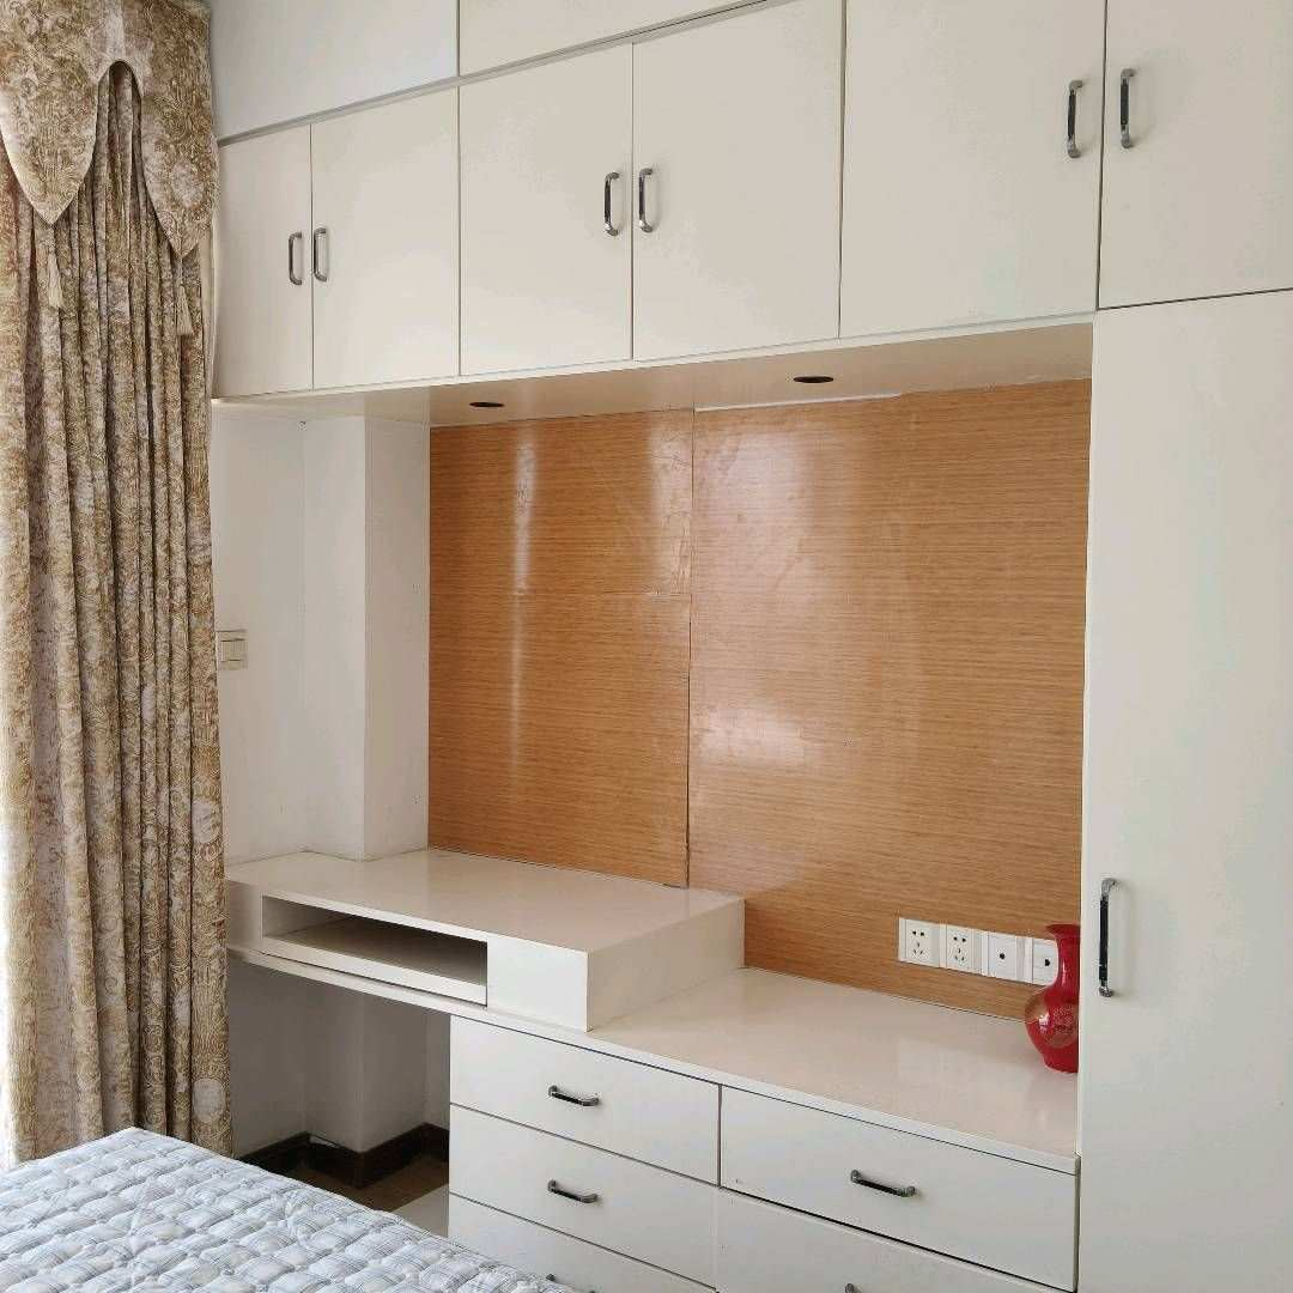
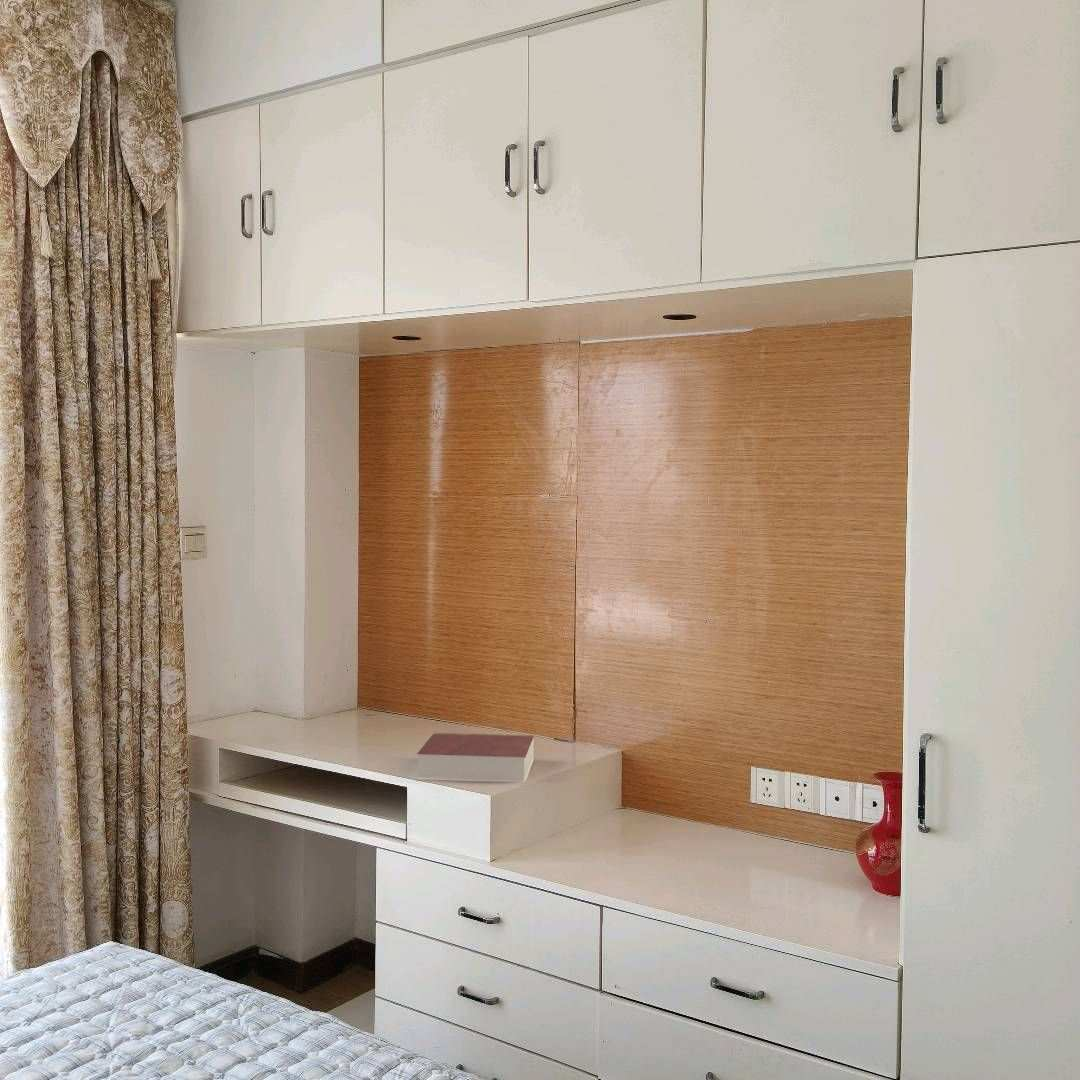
+ book [416,732,535,783]
